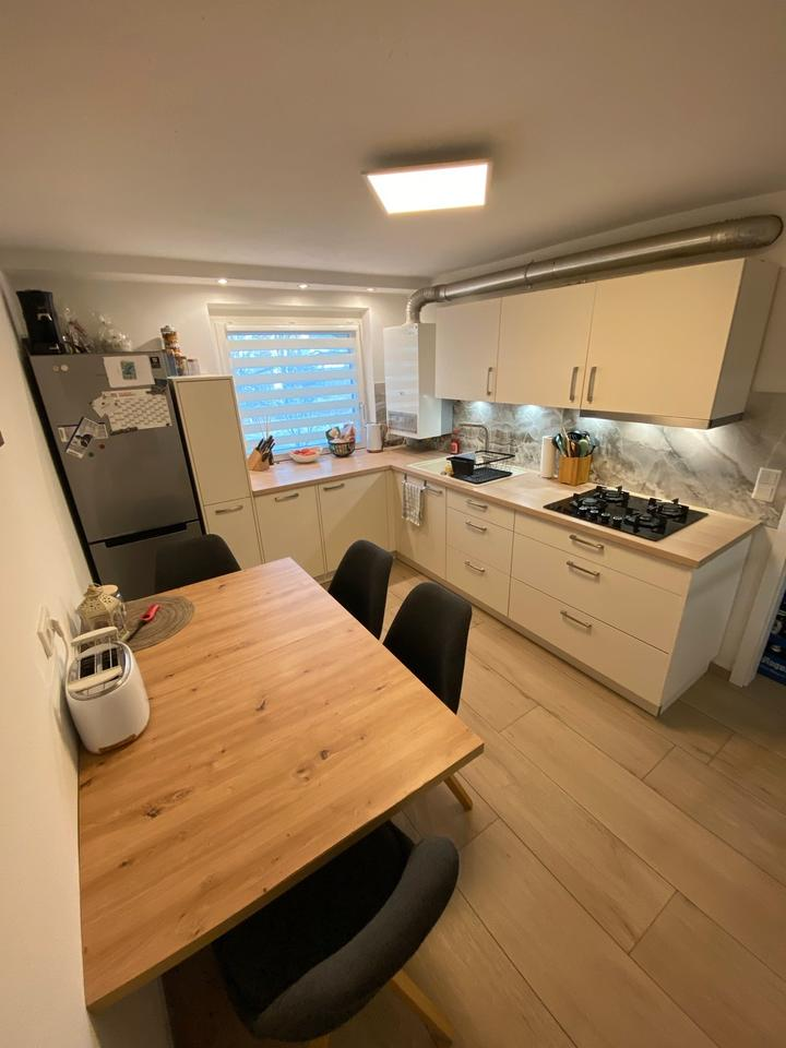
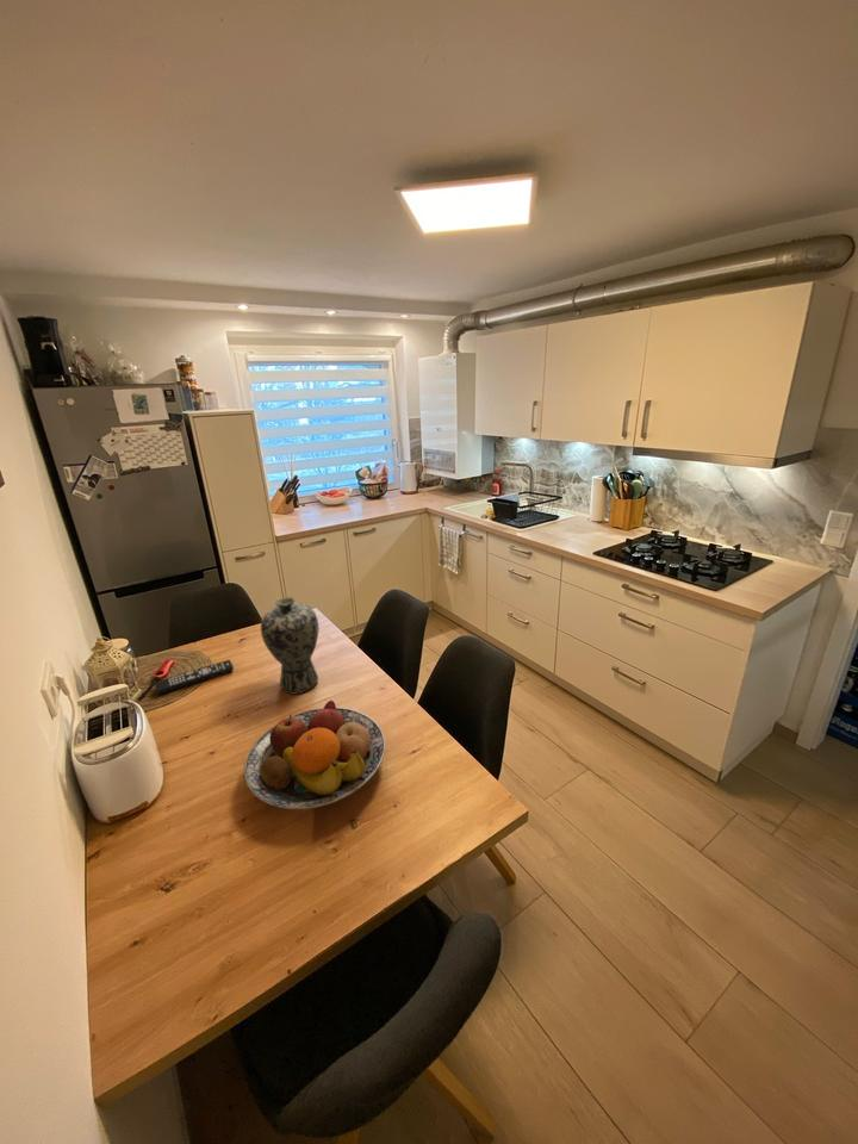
+ fruit bowl [243,700,386,810]
+ remote control [154,659,235,696]
+ vase [260,596,319,696]
